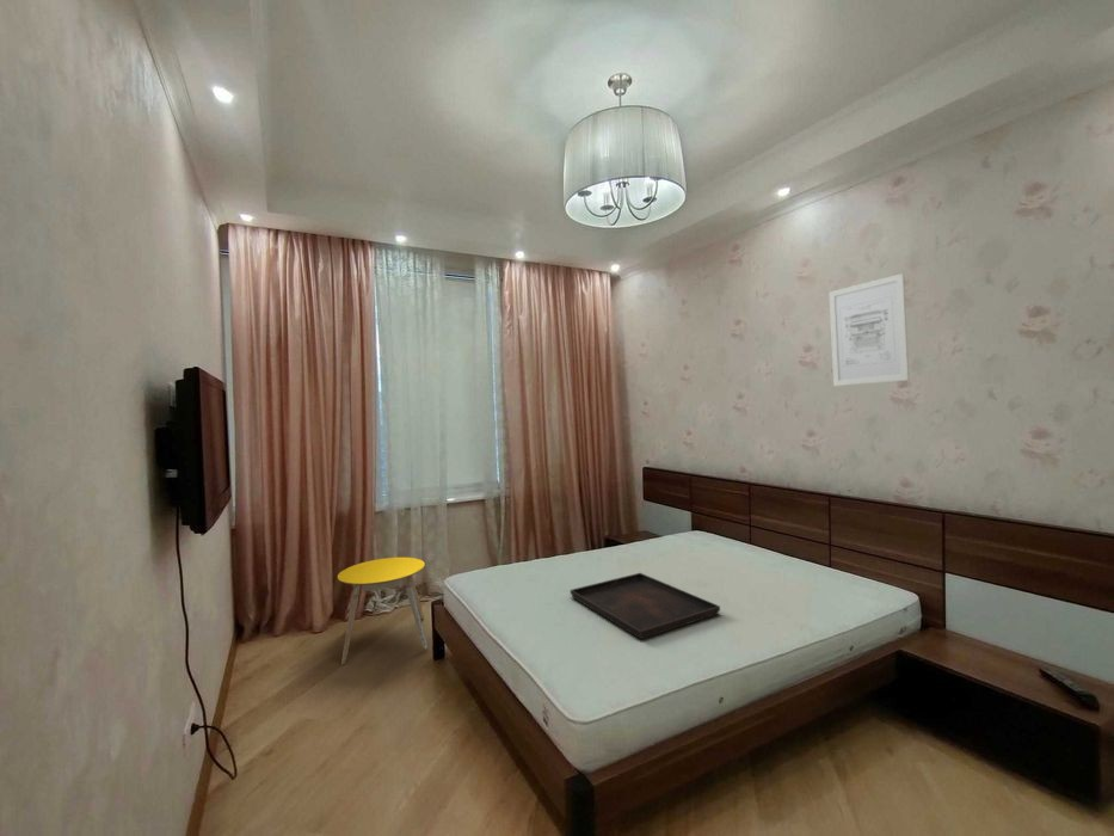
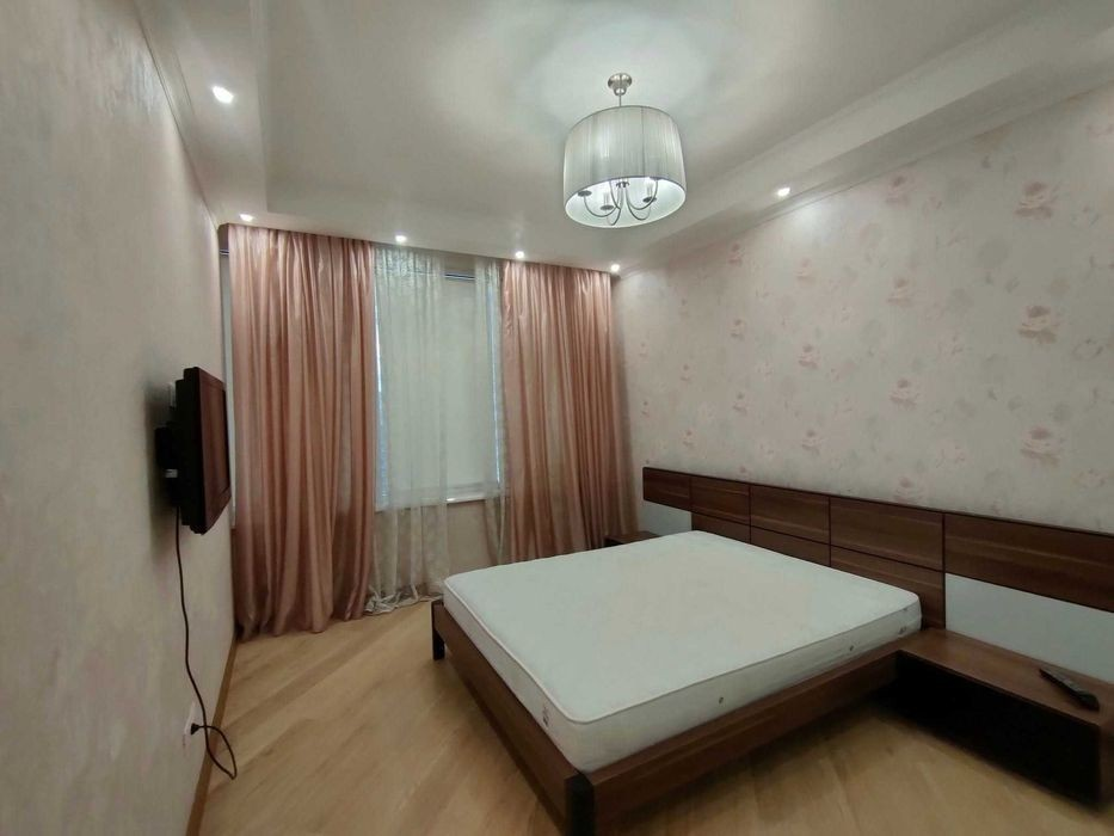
- serving tray [570,572,721,640]
- wall art [827,272,910,387]
- stool [337,557,429,665]
